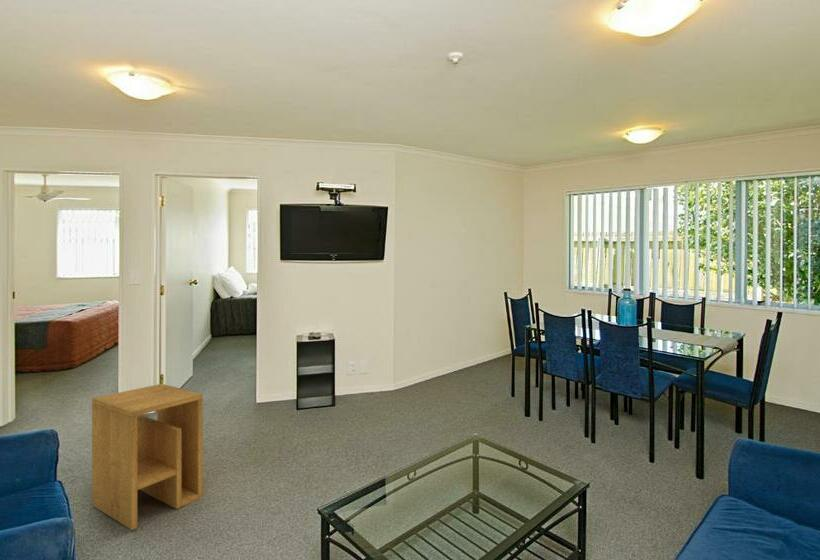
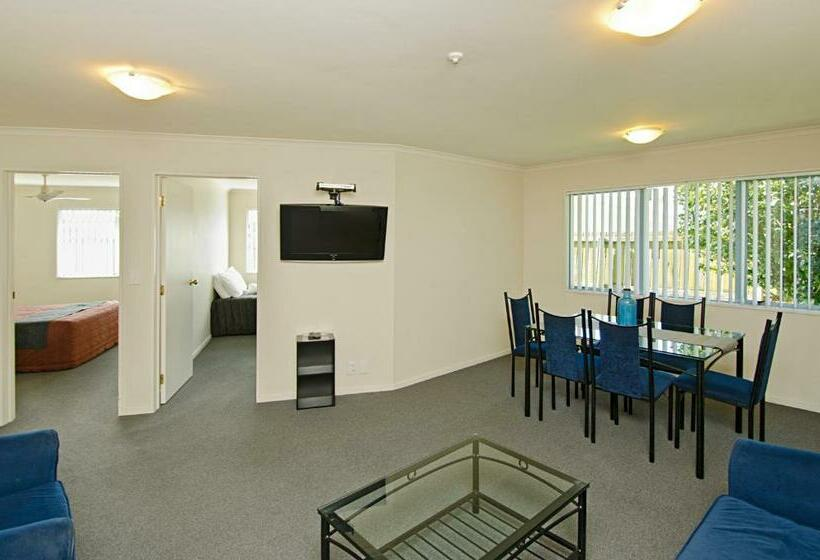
- side table [91,383,204,531]
